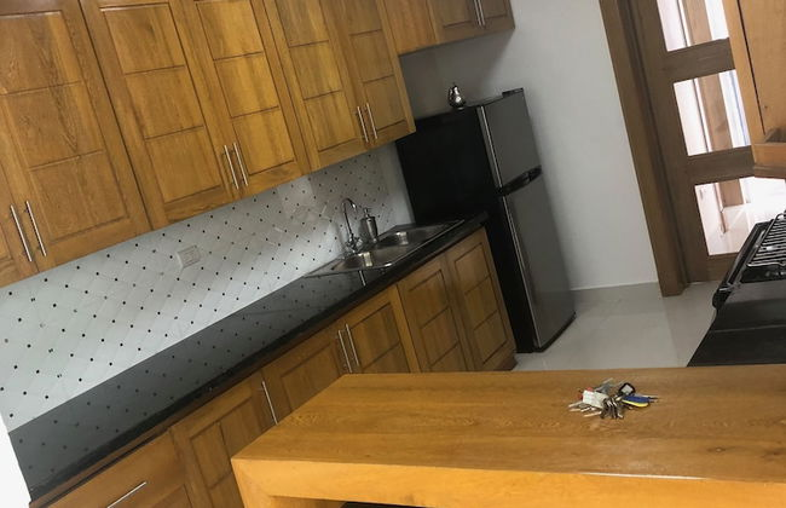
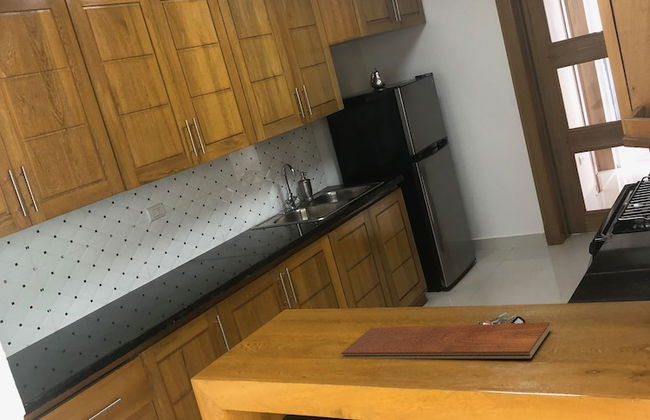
+ chopping board [340,321,552,359]
